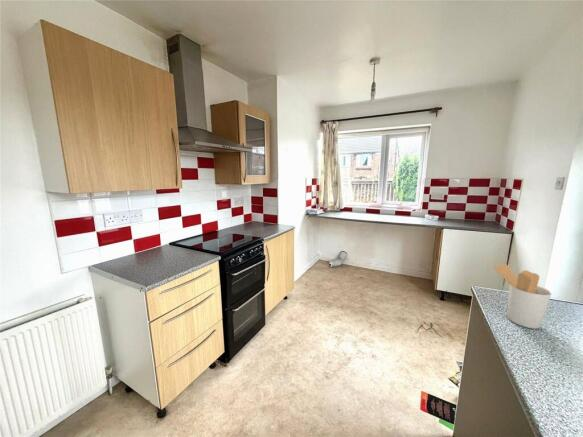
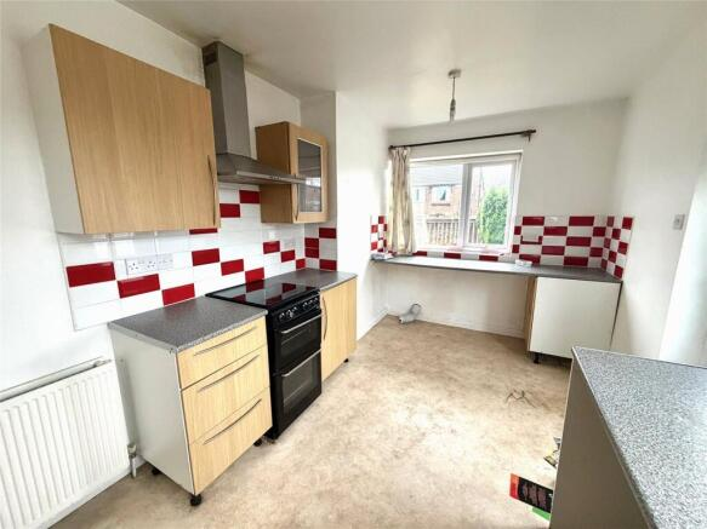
- utensil holder [492,263,552,330]
